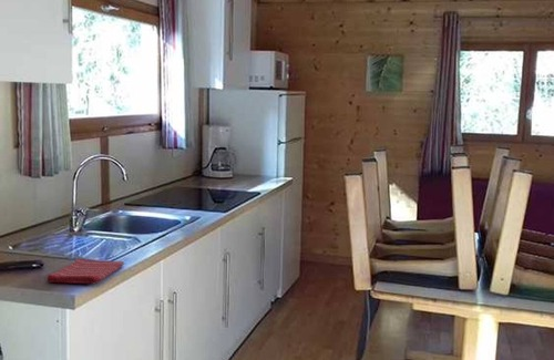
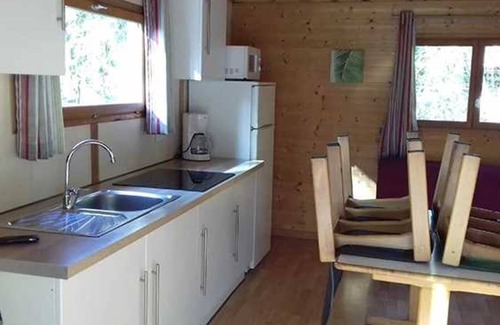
- dish towel [45,257,125,285]
